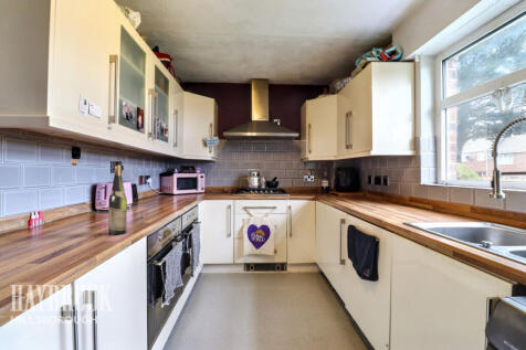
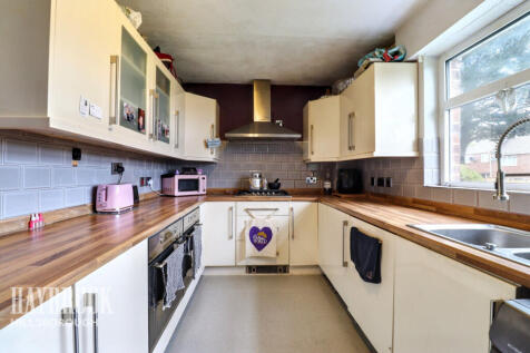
- wine bottle [107,163,128,236]
